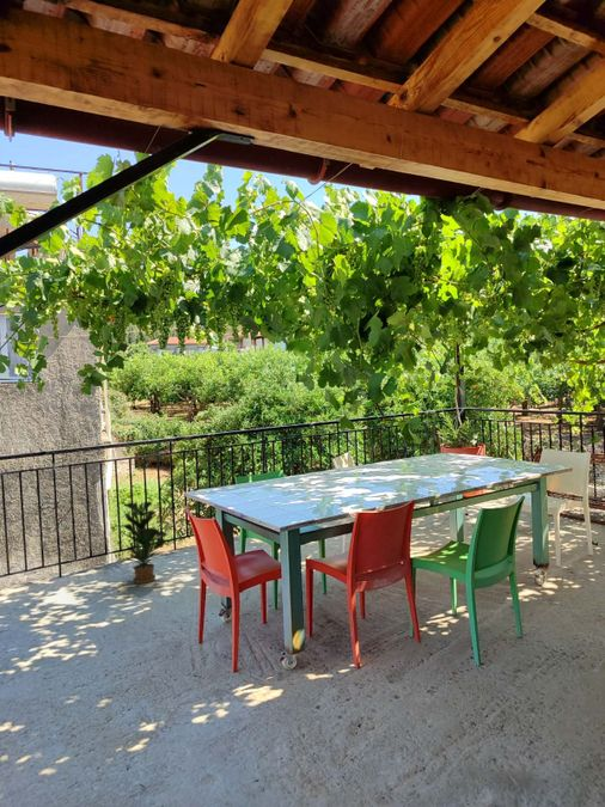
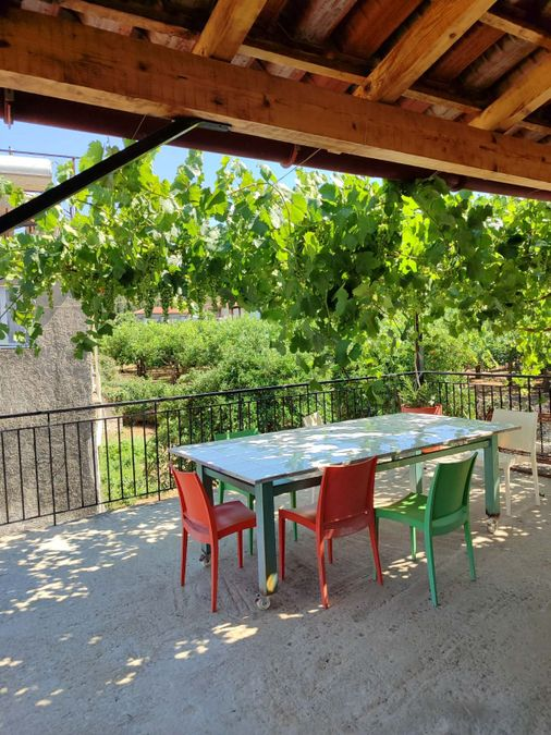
- potted plant [121,500,169,585]
